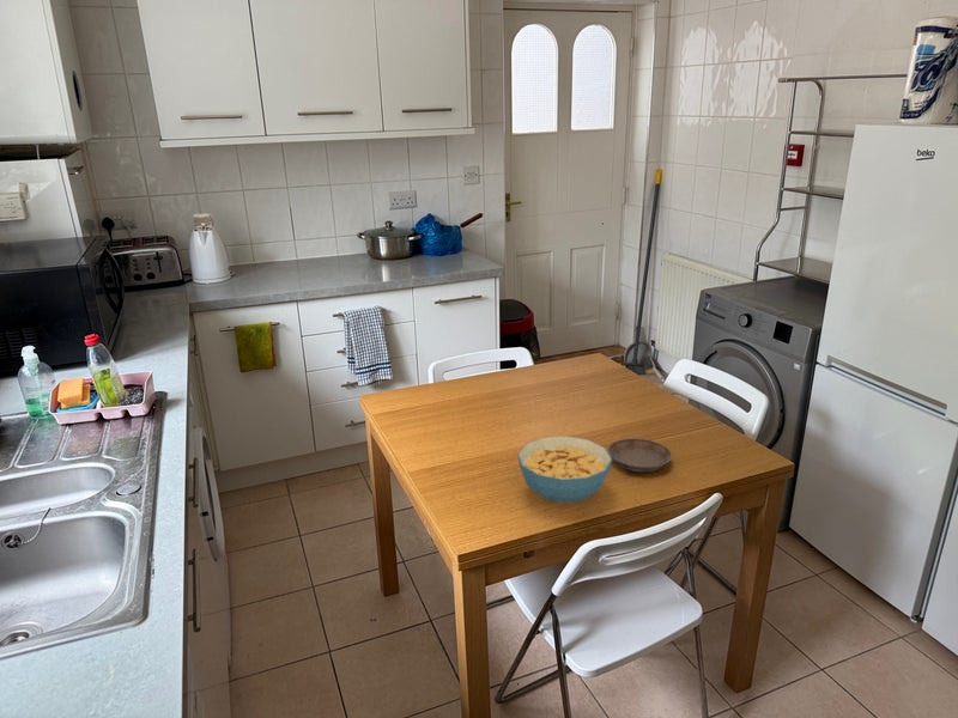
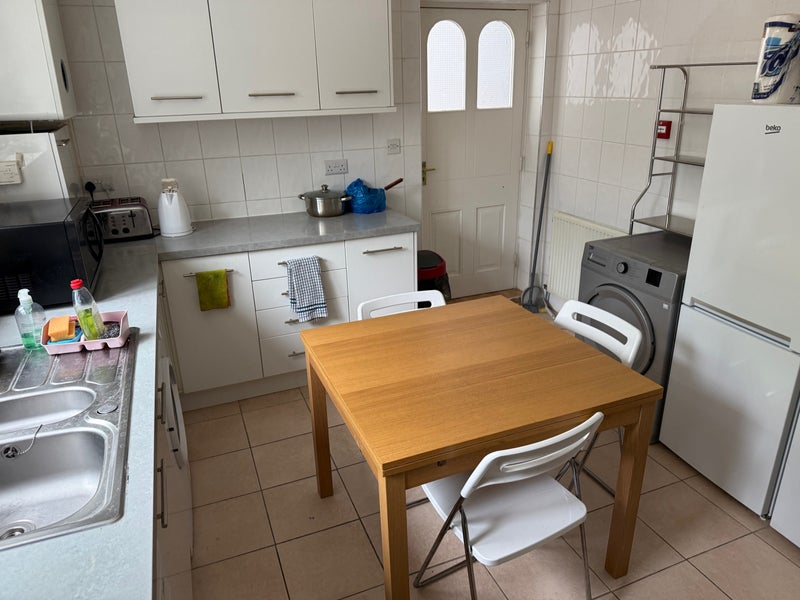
- saucer [607,438,673,473]
- cereal bowl [516,434,613,505]
